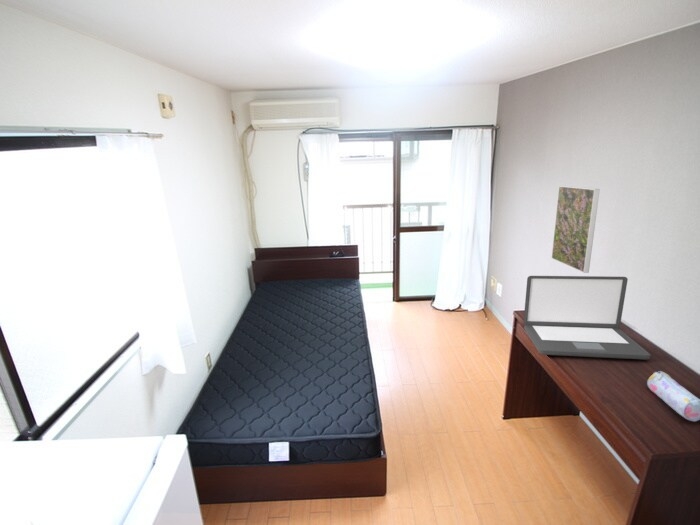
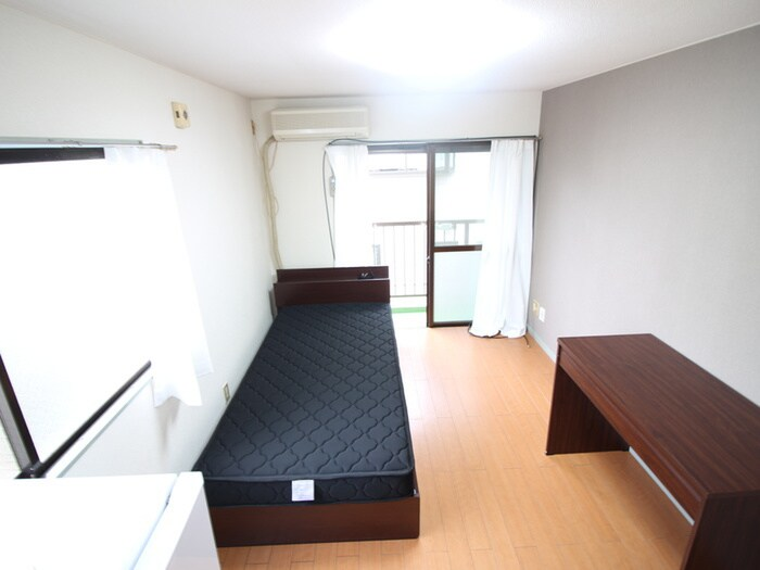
- pencil case [646,370,700,422]
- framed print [551,185,601,274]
- laptop [523,275,651,361]
